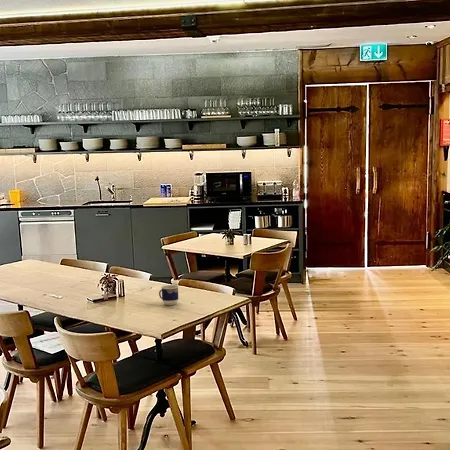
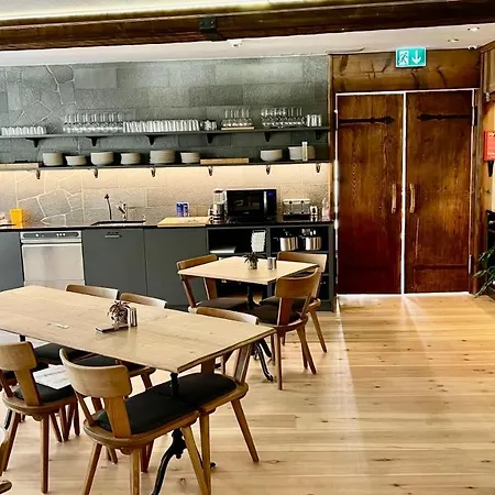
- cup [158,284,179,306]
